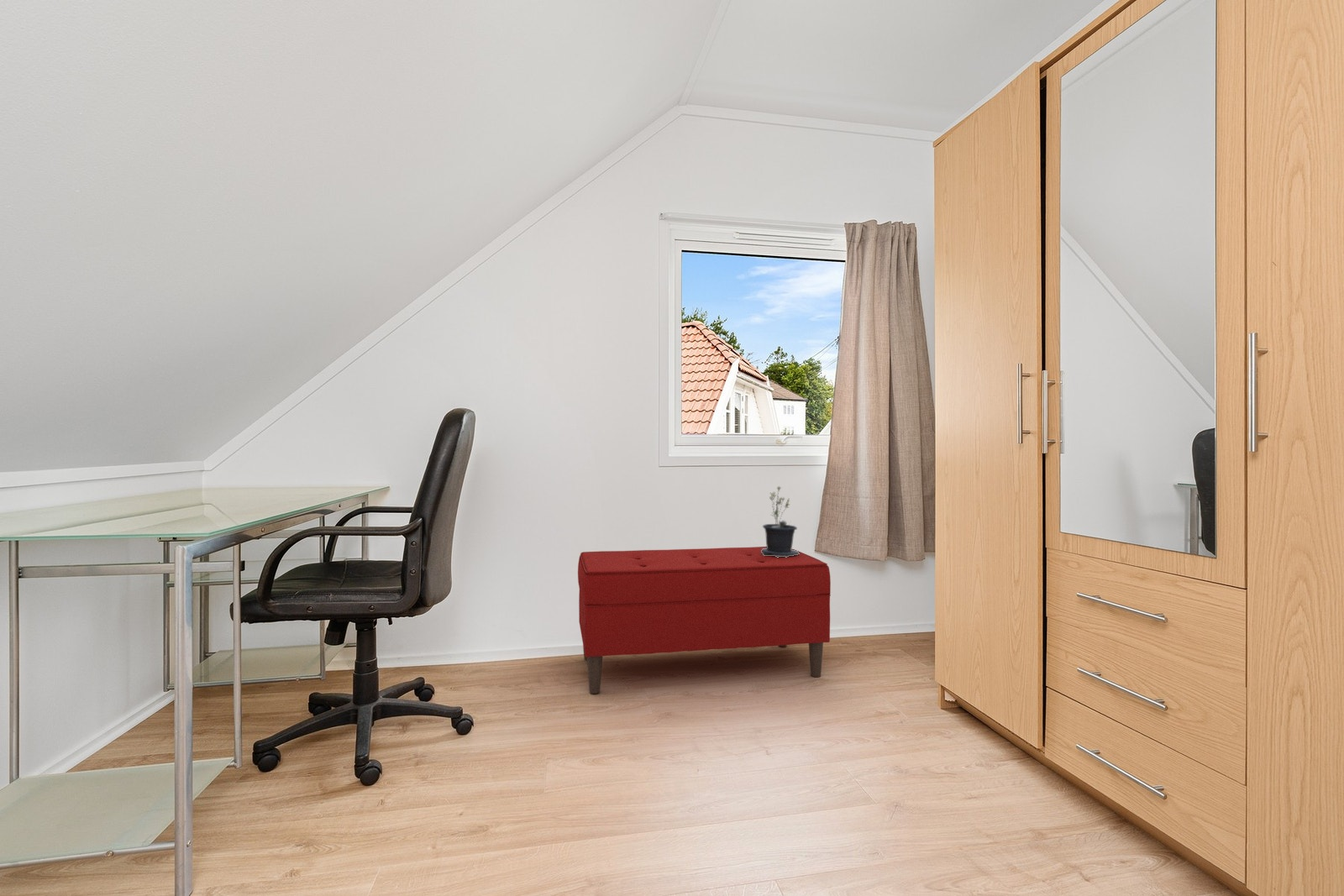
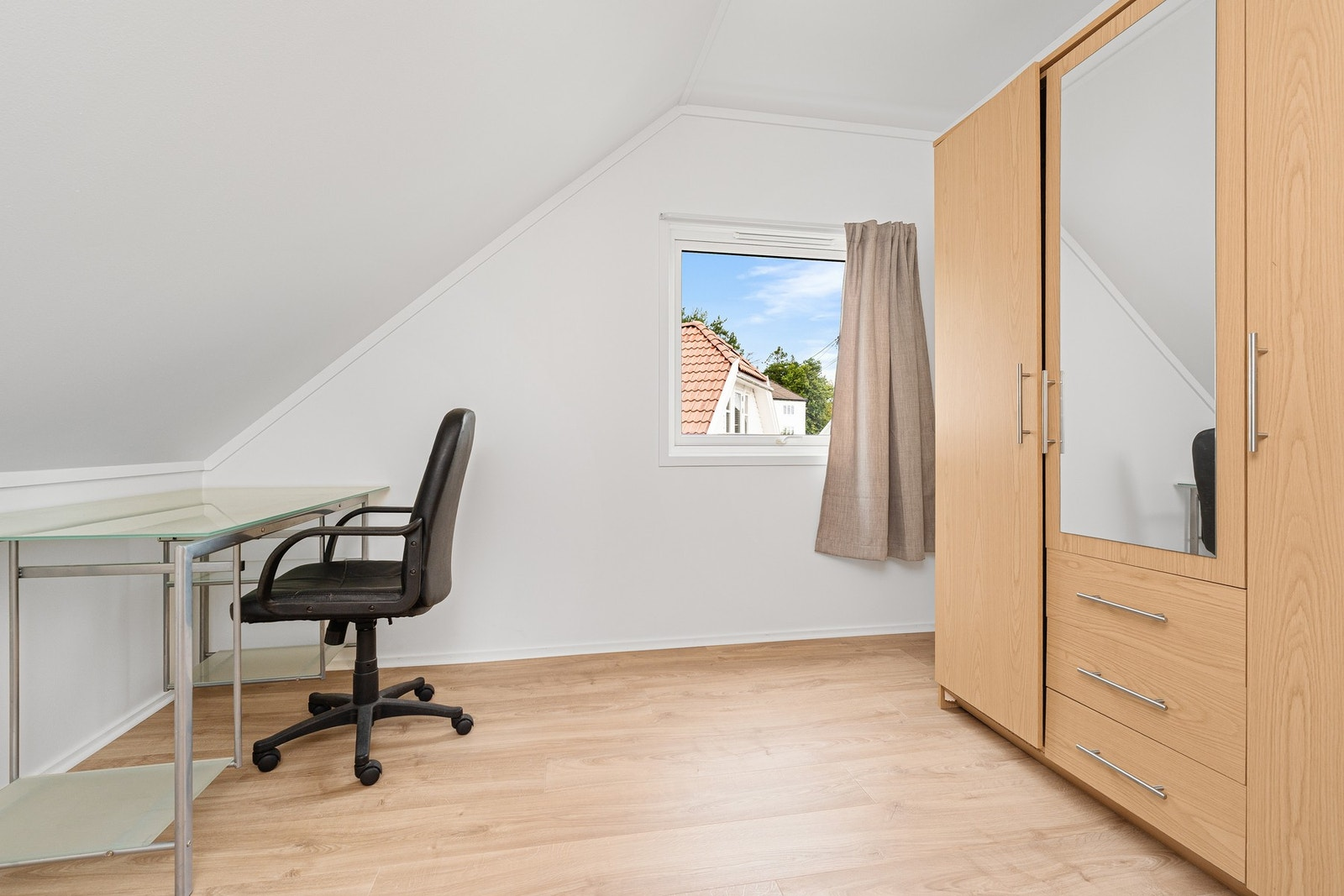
- potted plant [761,485,800,558]
- bench [577,546,832,694]
